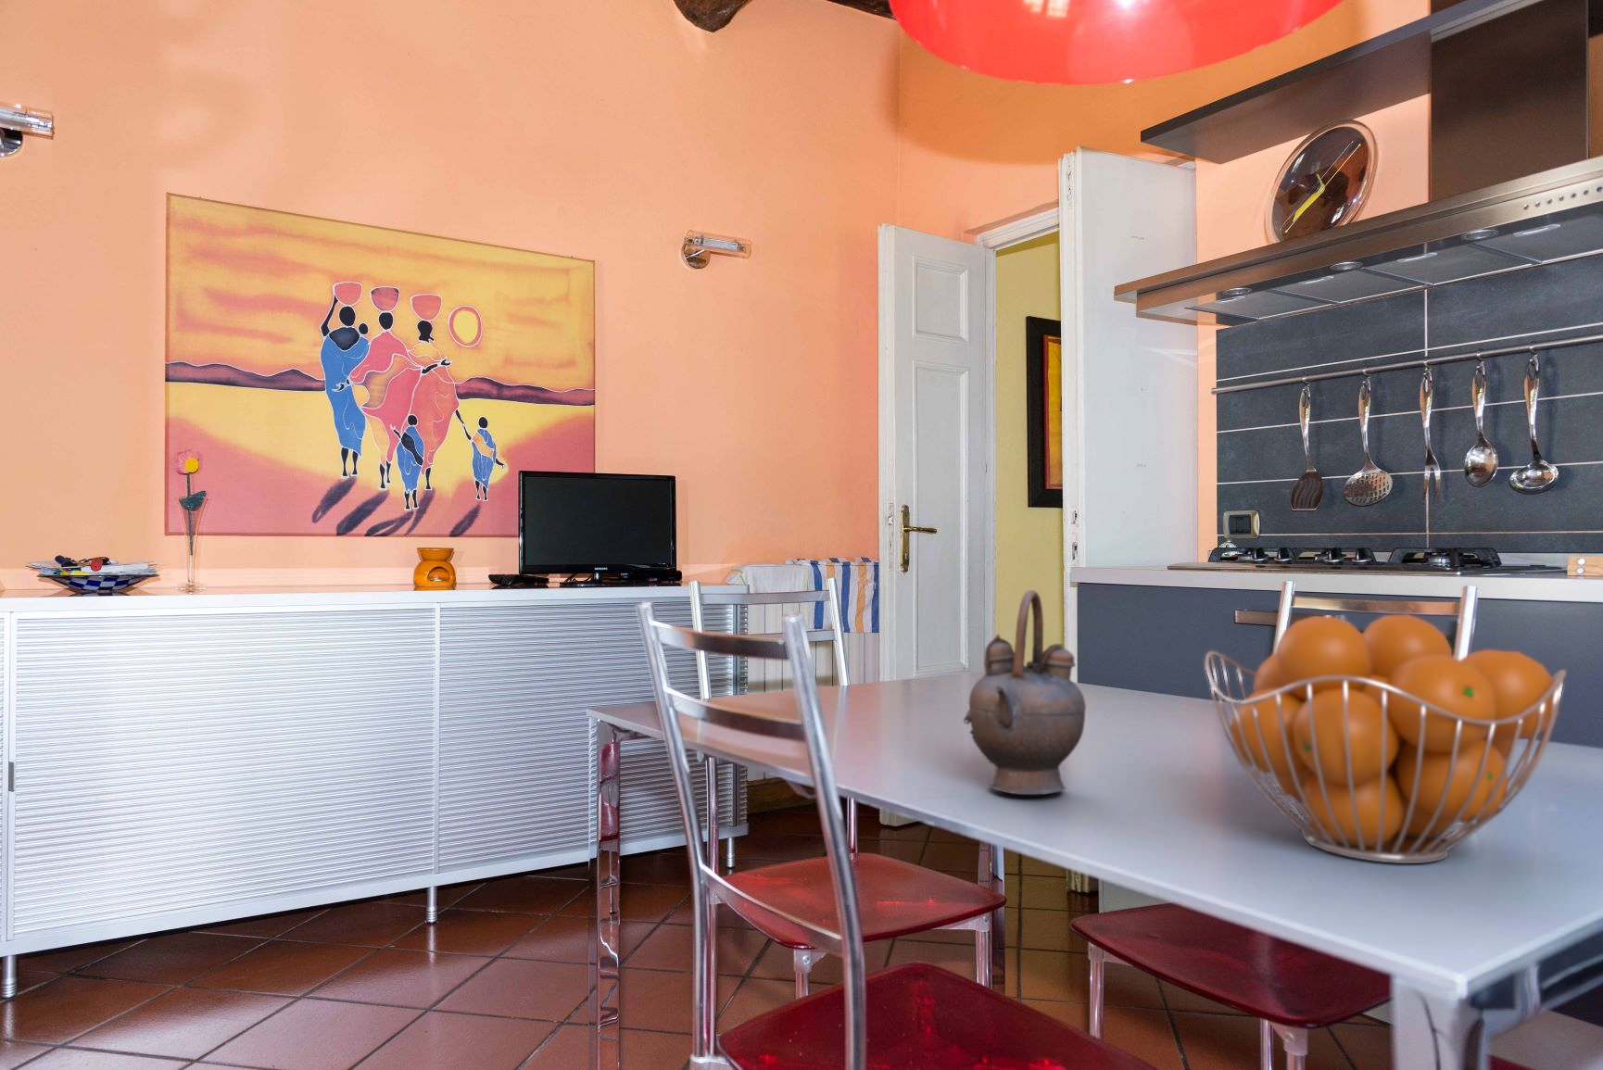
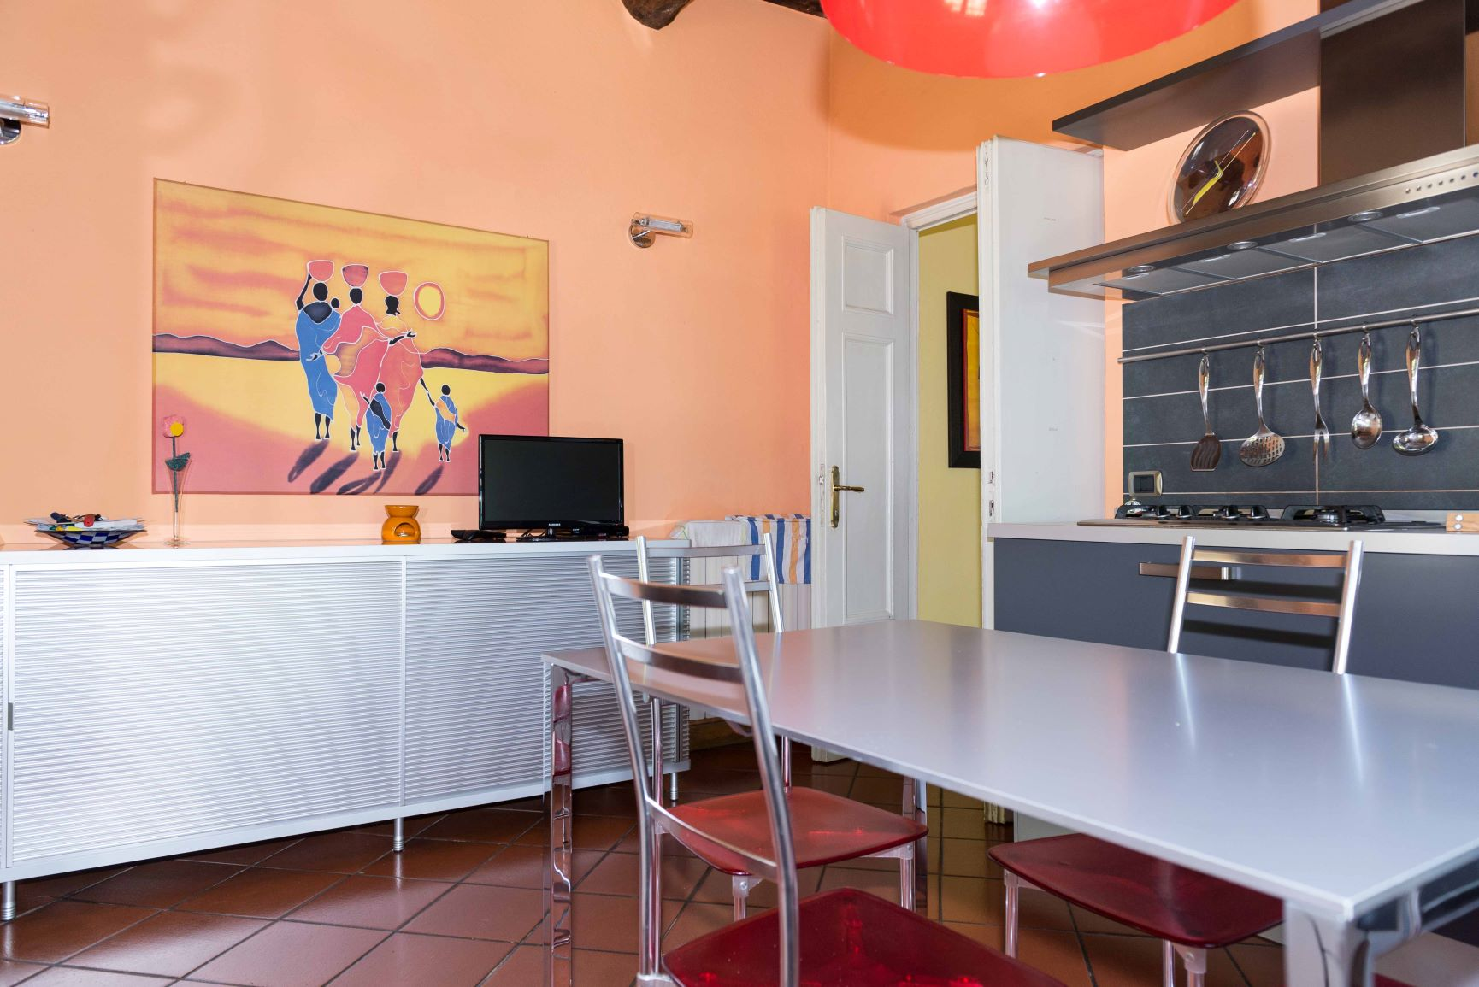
- fruit basket [1204,614,1567,865]
- teapot [963,589,1087,795]
